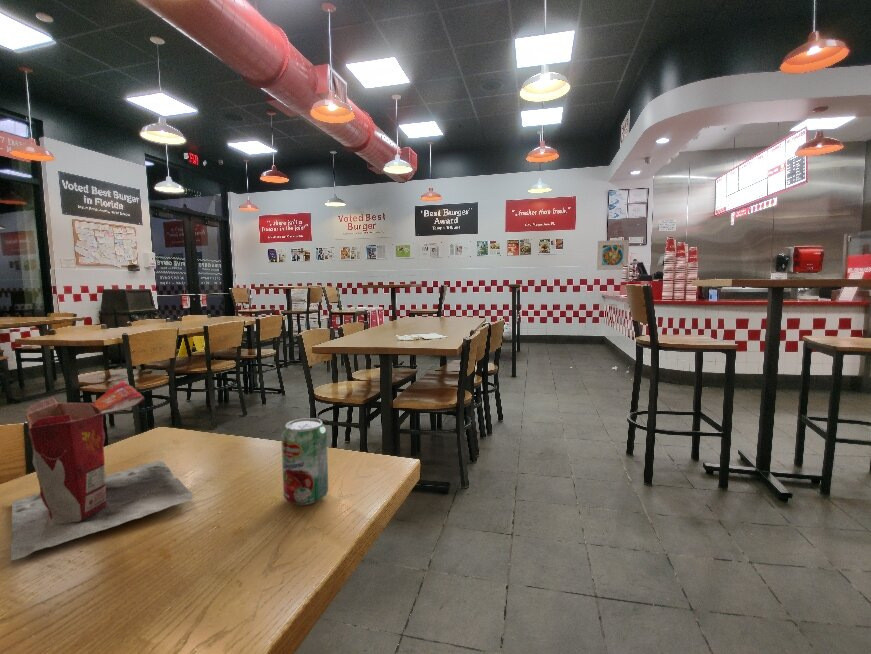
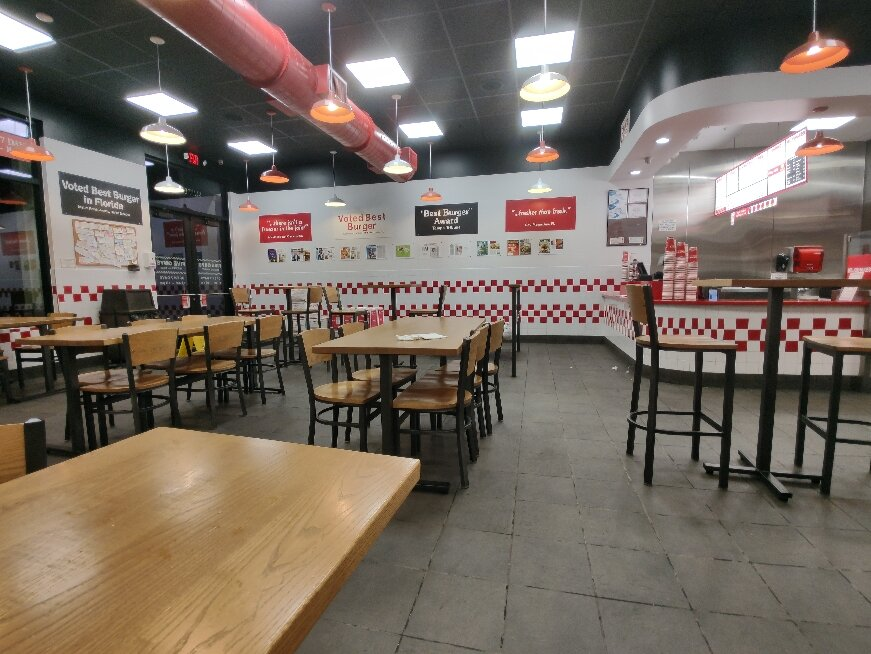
- beverage can [280,417,329,506]
- paper bag [10,381,196,561]
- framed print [596,239,630,271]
